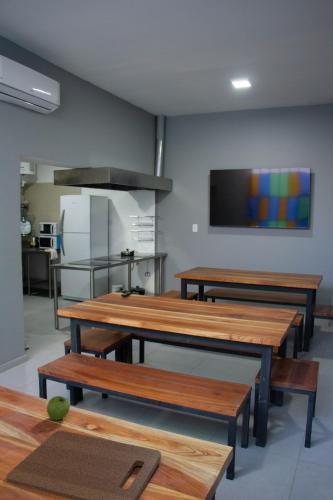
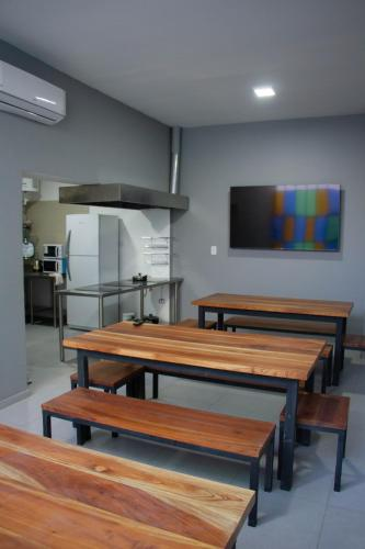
- cutting board [6,430,162,500]
- fruit [46,395,71,421]
